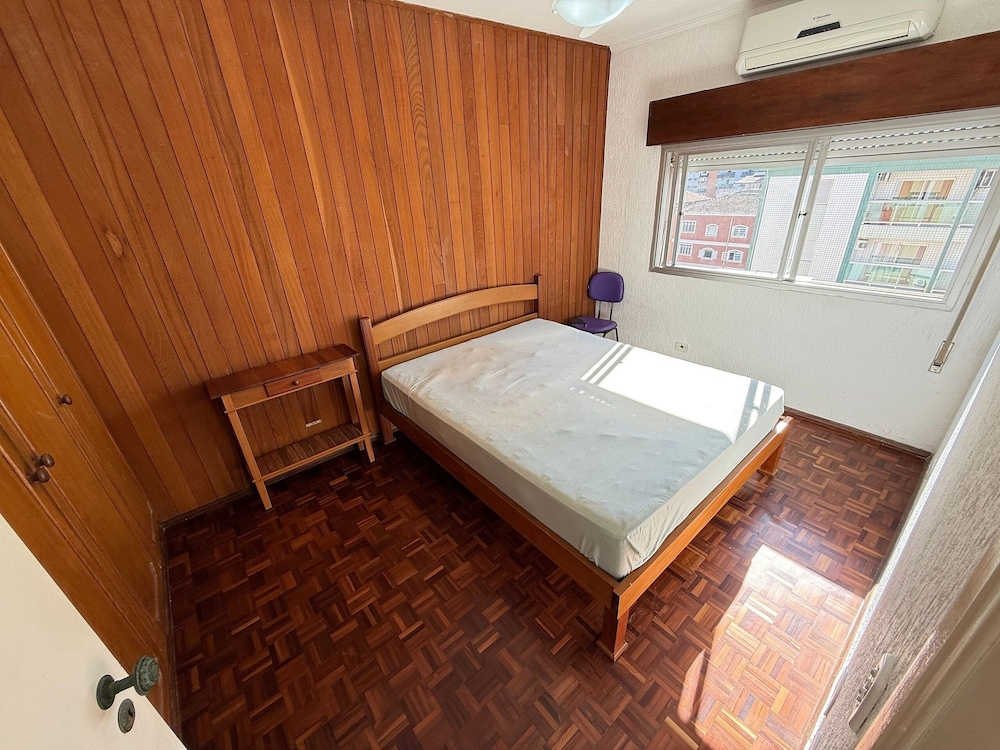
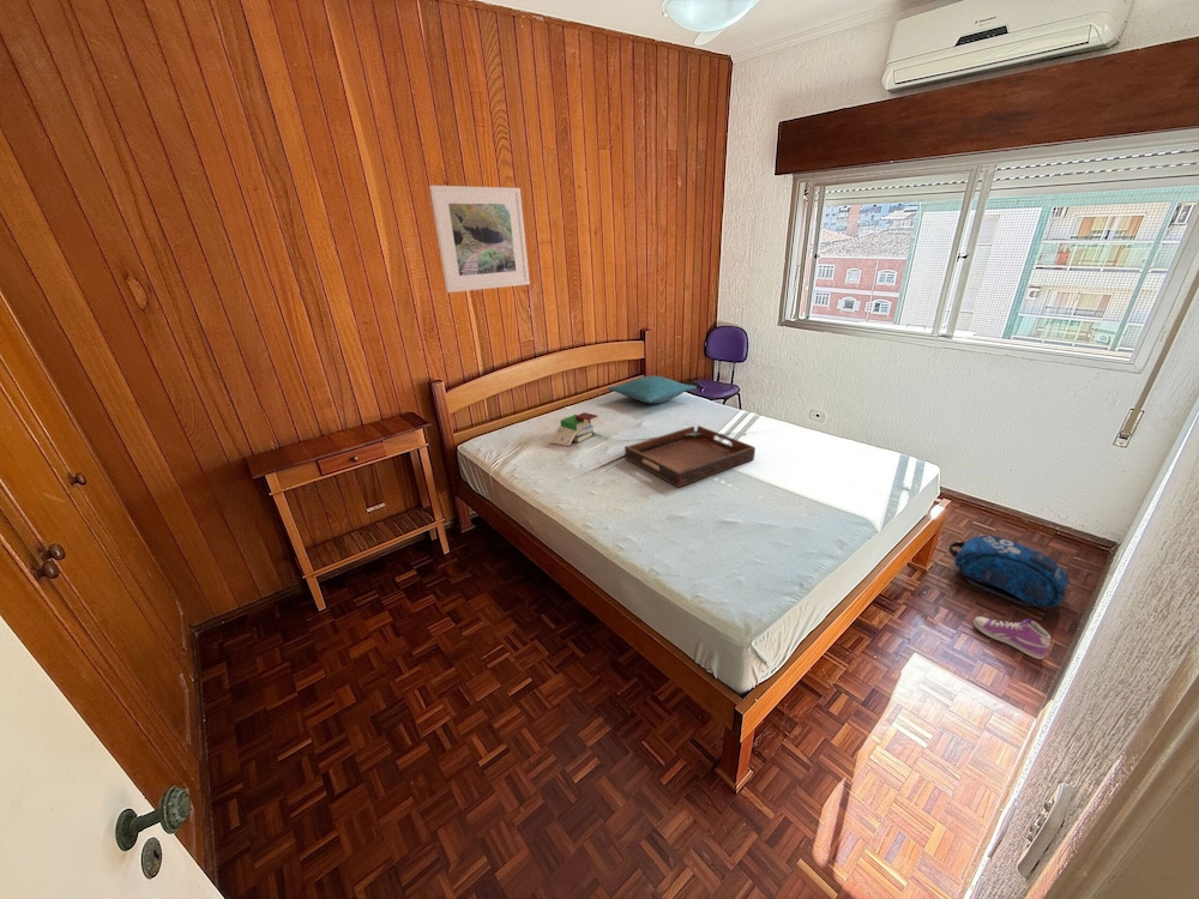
+ sneaker [972,616,1052,660]
+ book [549,411,601,448]
+ pillow [607,375,698,405]
+ backpack [947,535,1071,609]
+ serving tray [623,424,757,489]
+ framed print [428,185,531,294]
